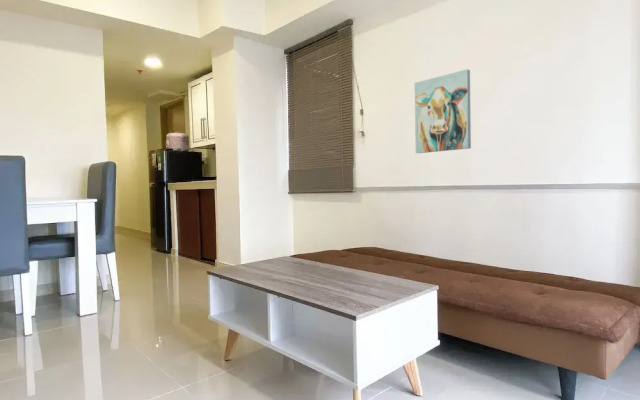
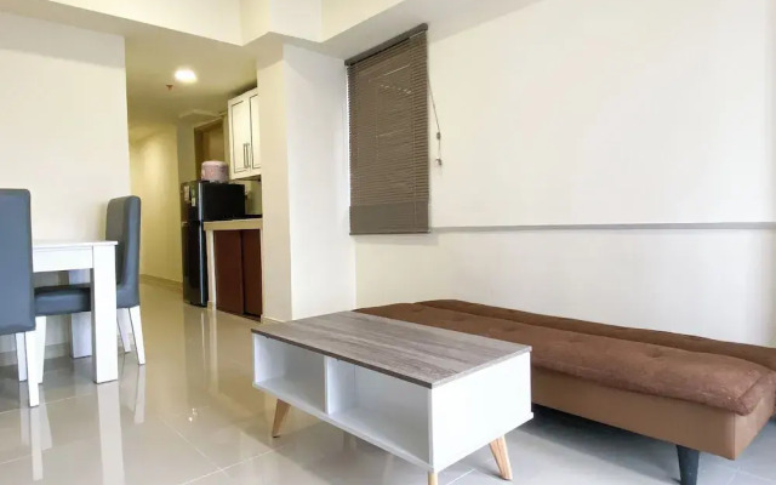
- wall art [414,68,472,154]
